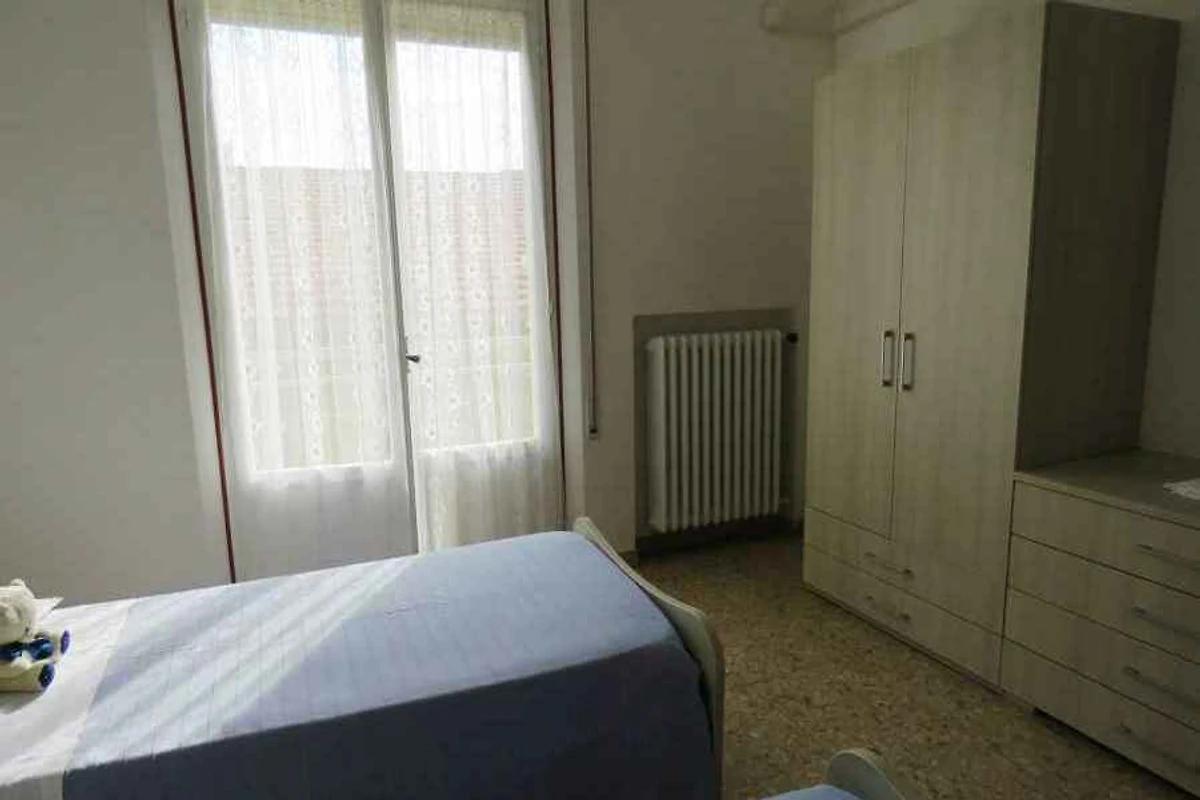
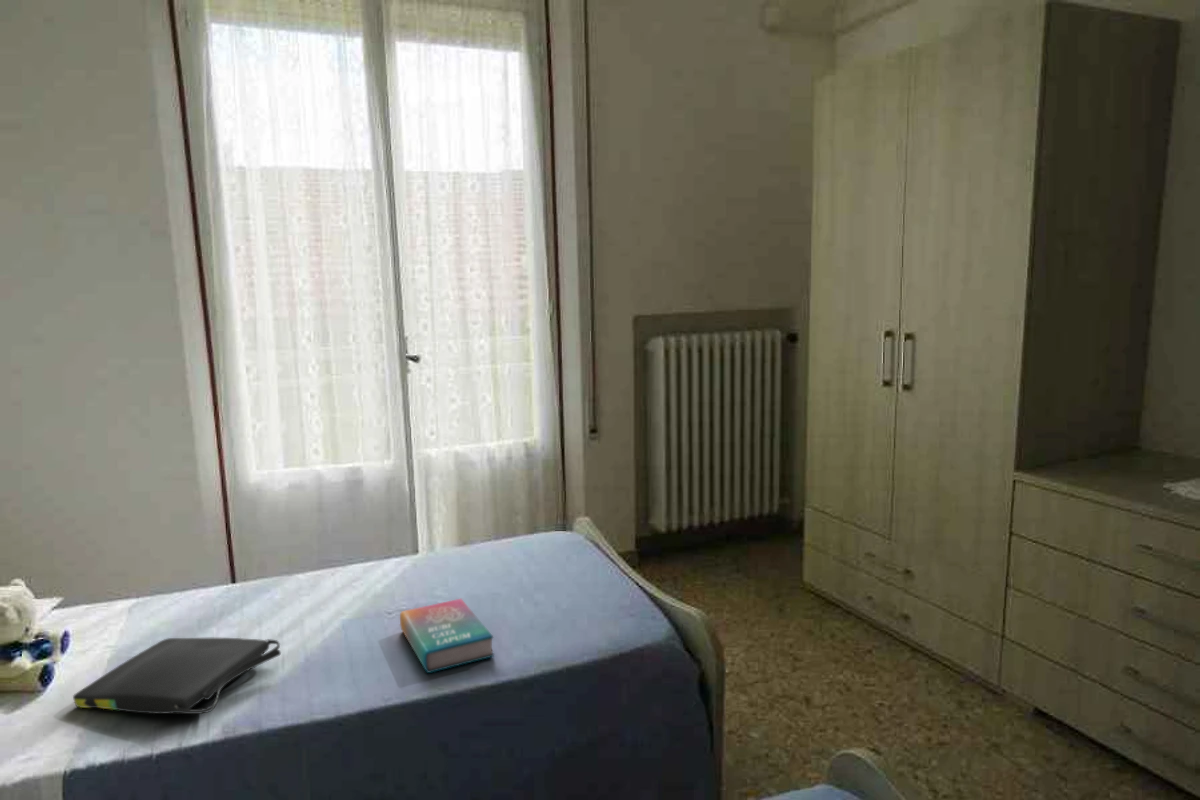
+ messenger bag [72,637,282,715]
+ book [399,598,495,674]
